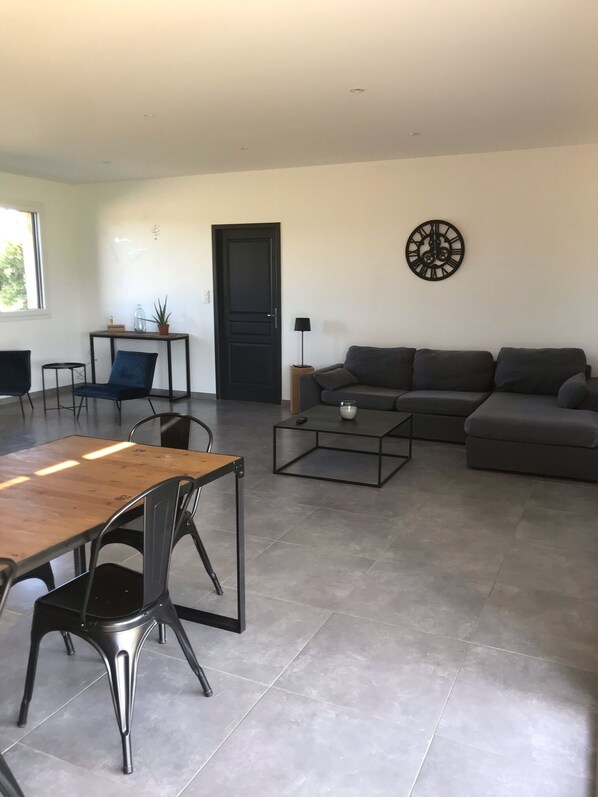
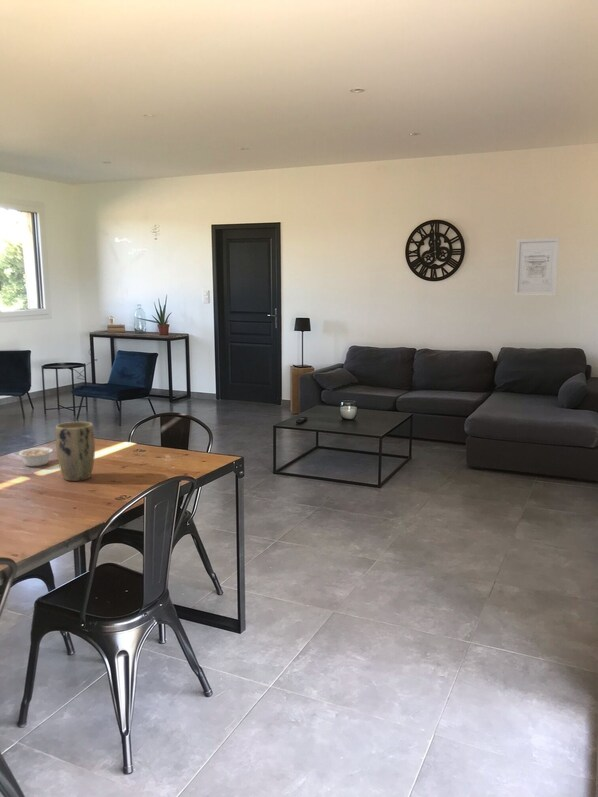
+ wall art [513,237,561,297]
+ legume [18,444,56,467]
+ plant pot [55,421,96,482]
